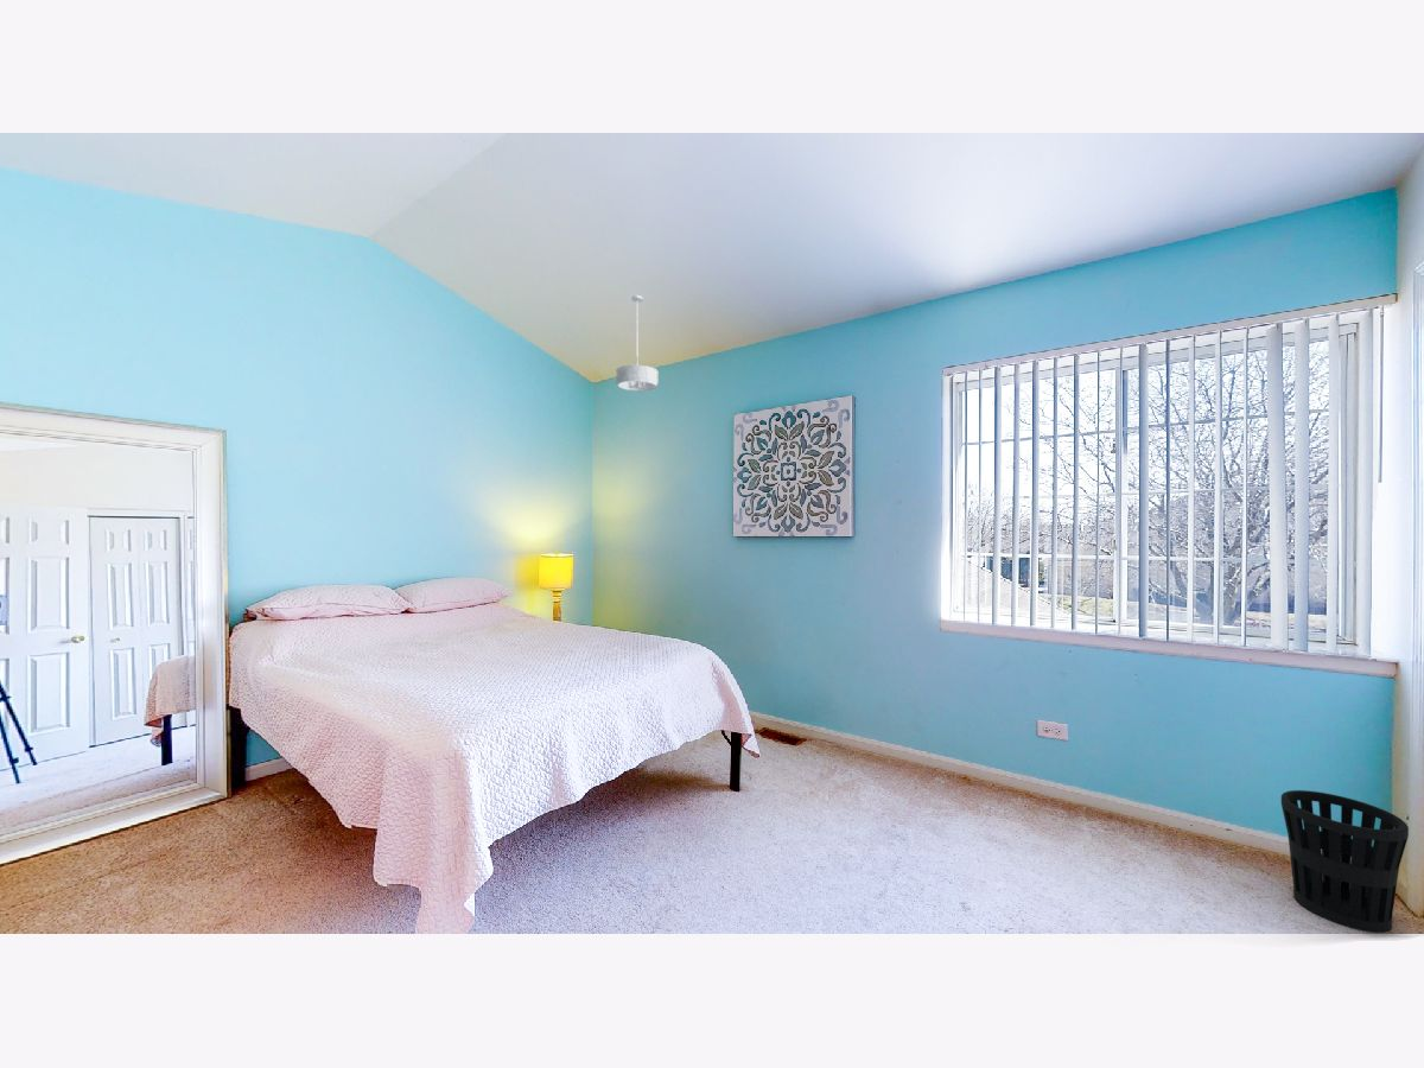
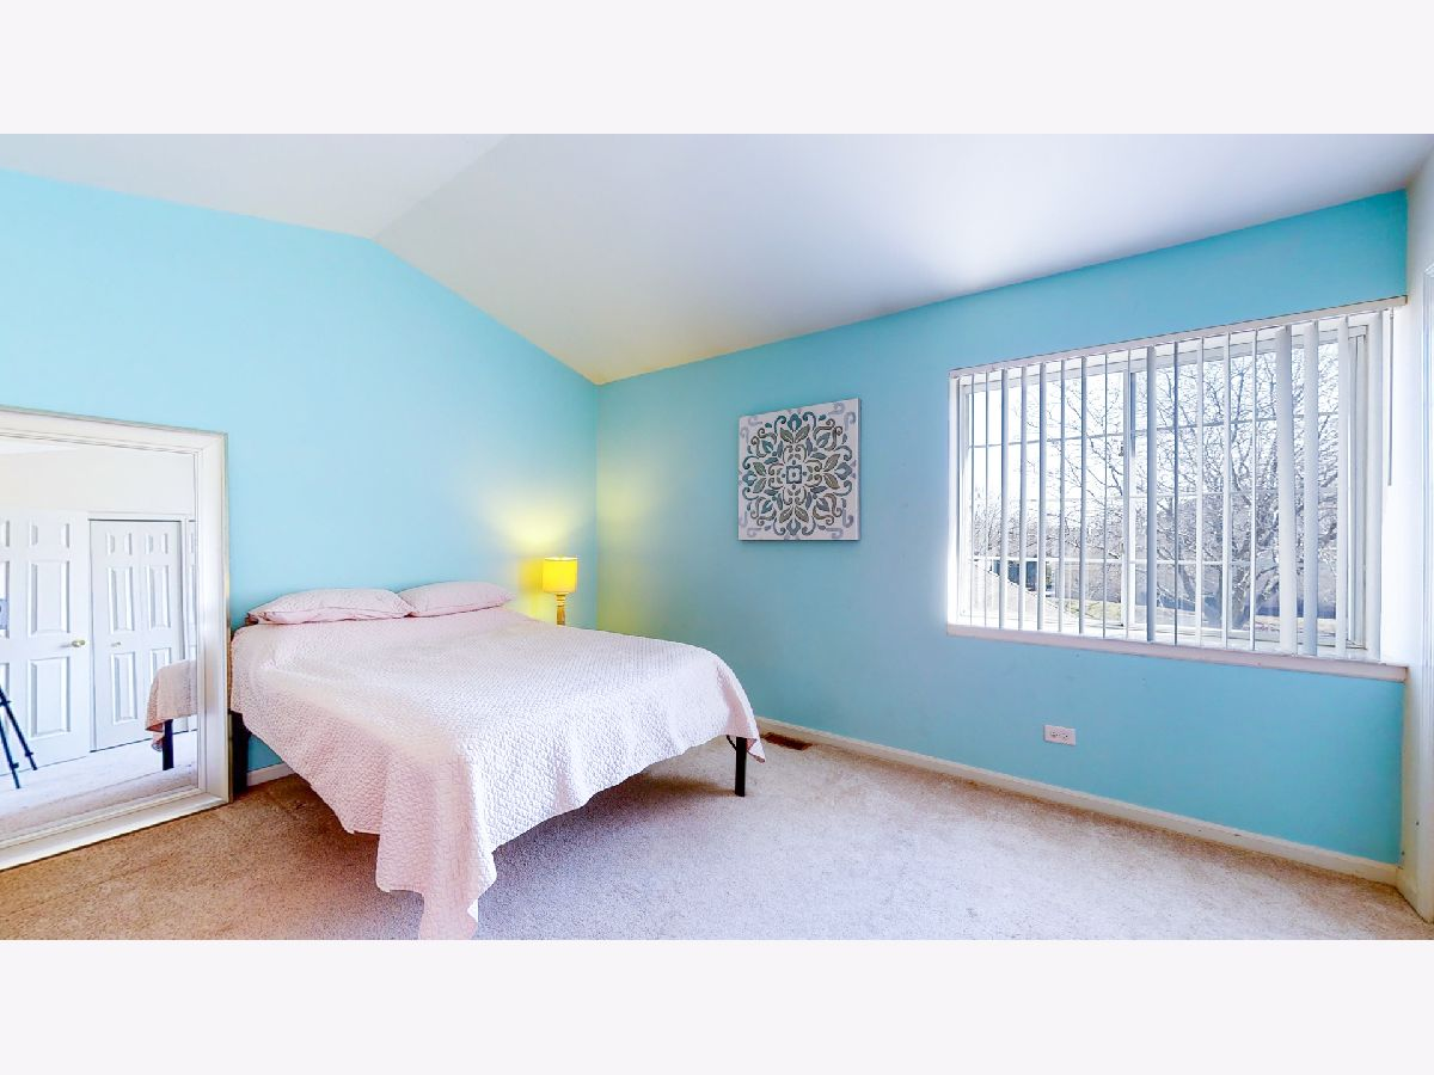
- wastebasket [1280,789,1410,934]
- ceiling light fixture [615,294,660,392]
